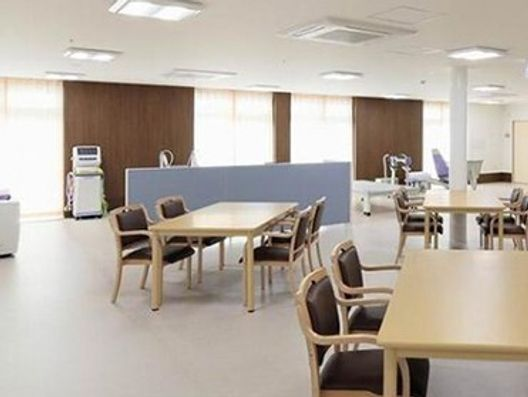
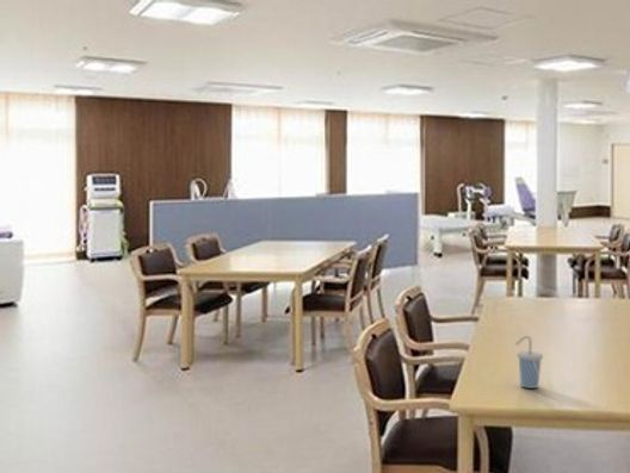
+ cup [514,335,544,390]
